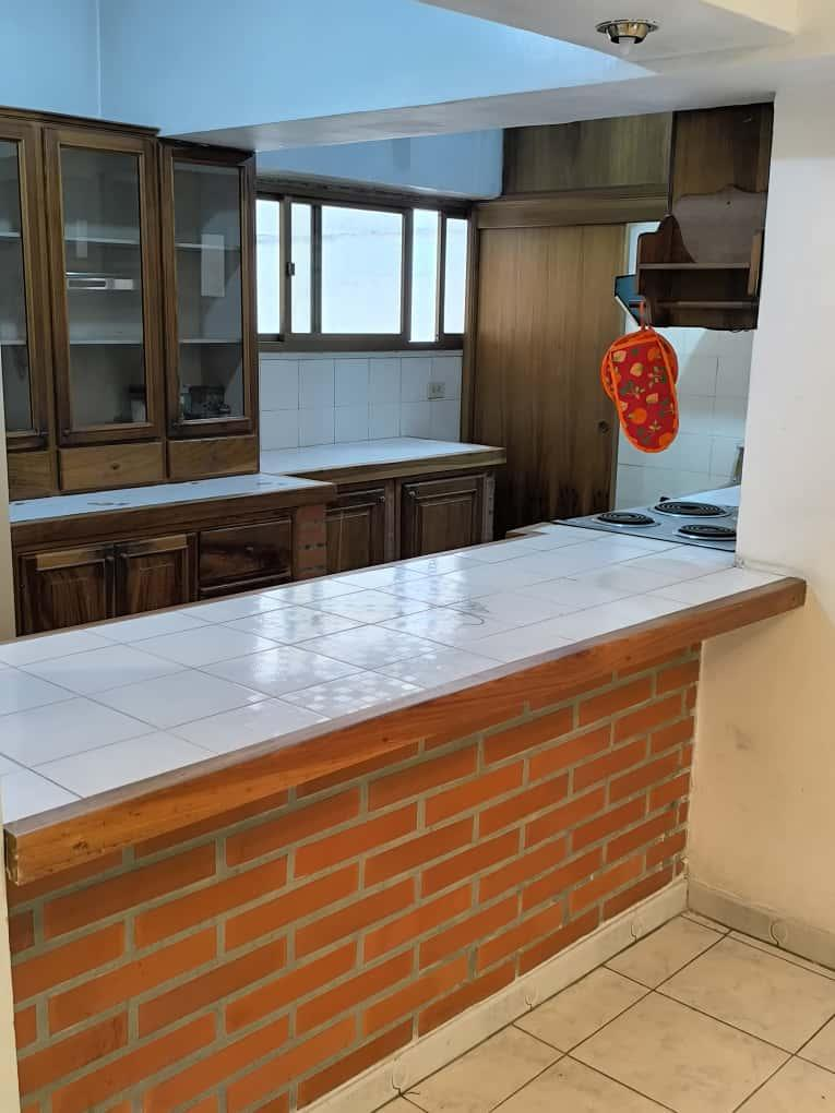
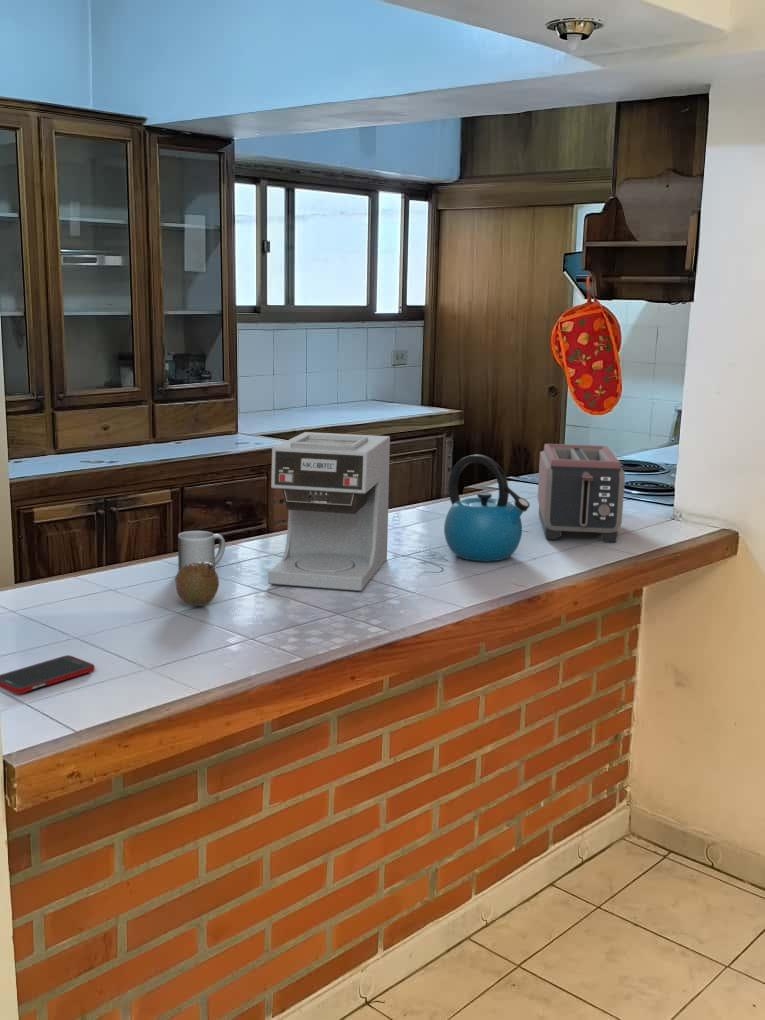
+ cell phone [0,654,96,695]
+ toaster [537,443,626,543]
+ kettle [443,454,531,562]
+ mug [177,530,226,571]
+ coffee maker [267,431,391,592]
+ fruit [174,562,220,607]
